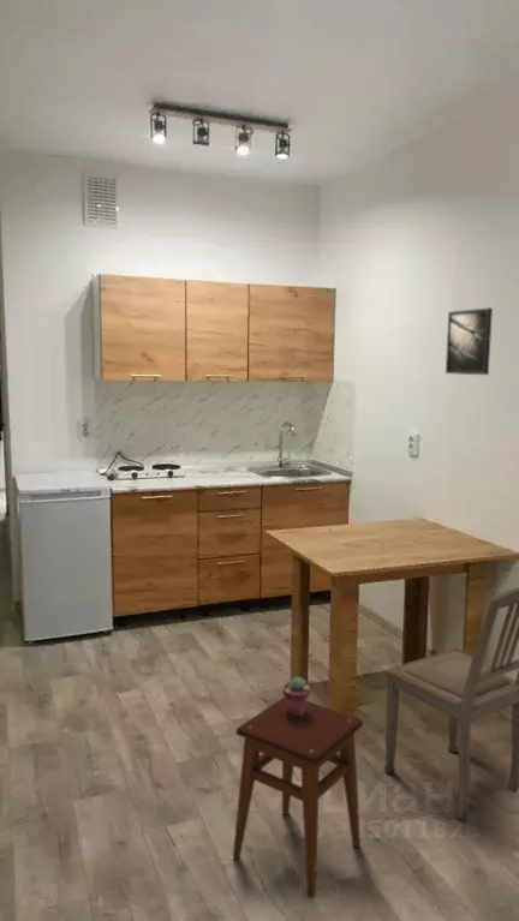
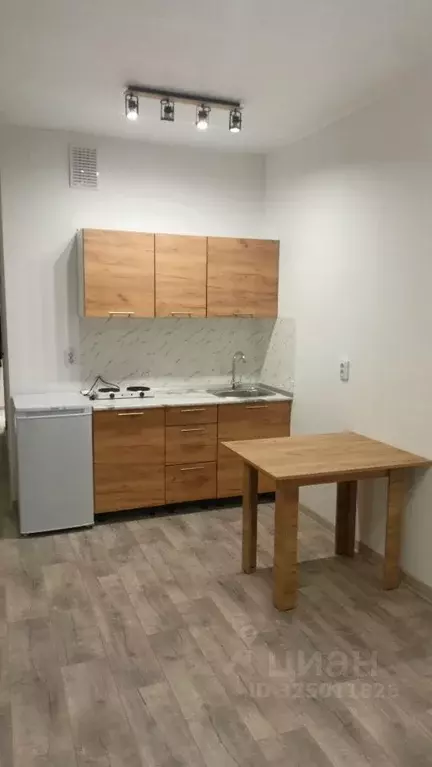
- stool [232,696,364,899]
- dining chair [383,586,519,821]
- potted succulent [281,676,311,716]
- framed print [445,306,494,376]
